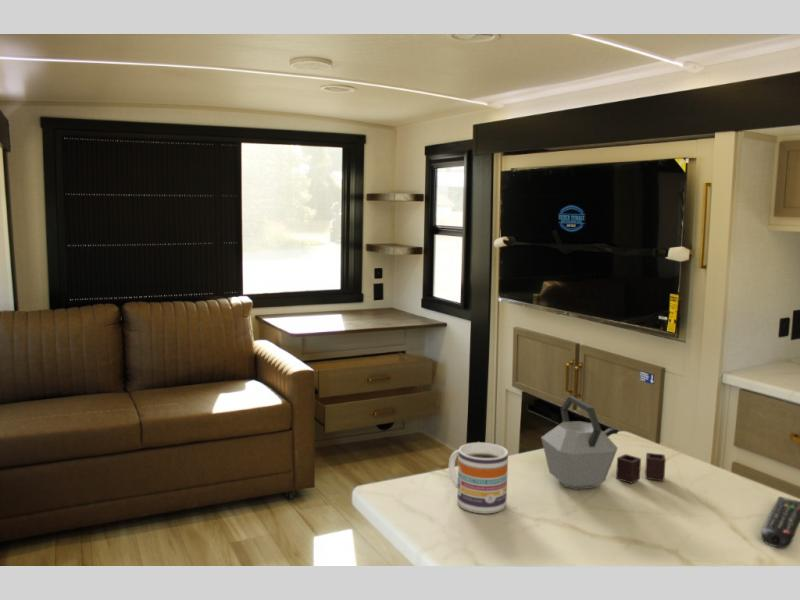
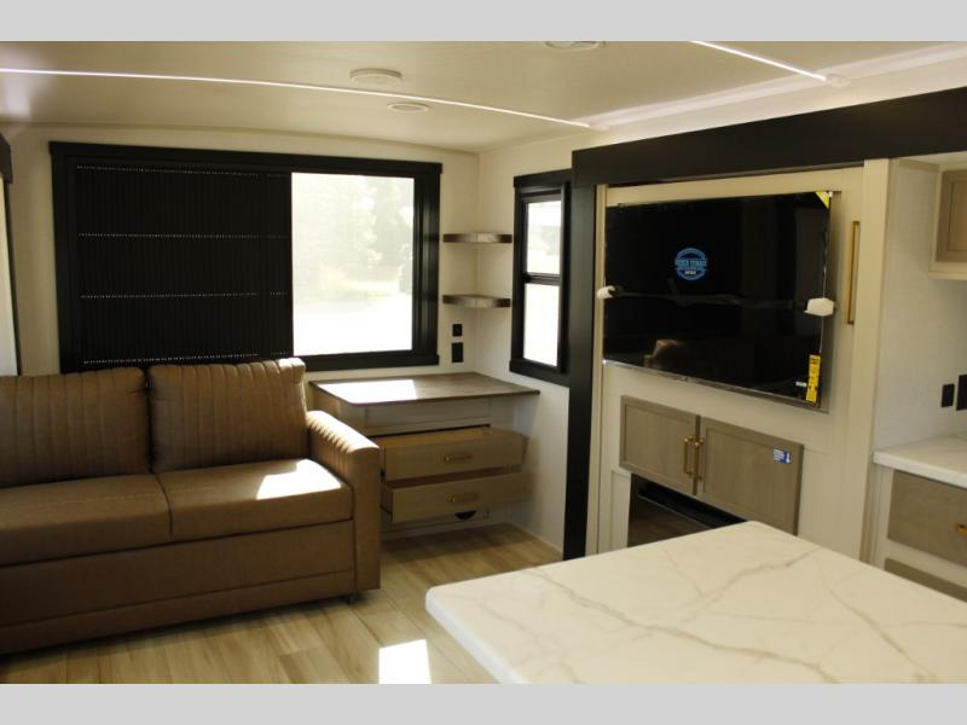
- mug [448,441,509,514]
- remote control [760,495,800,549]
- kettle [540,395,667,491]
